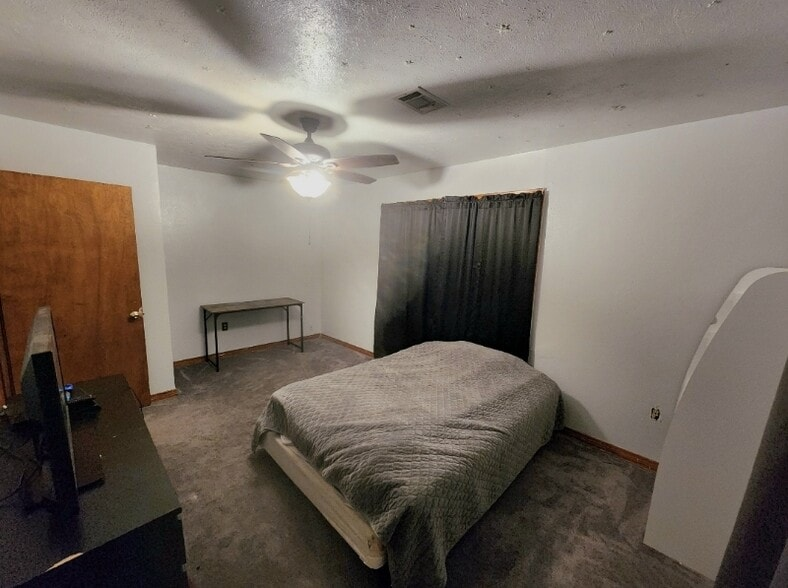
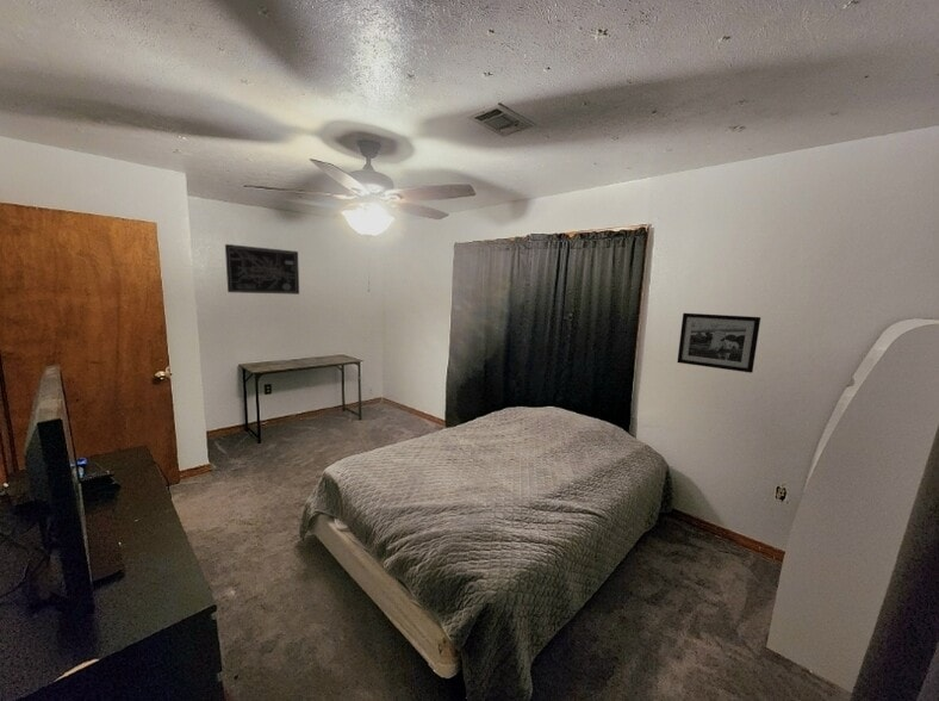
+ wall art [224,243,300,296]
+ picture frame [676,312,761,374]
